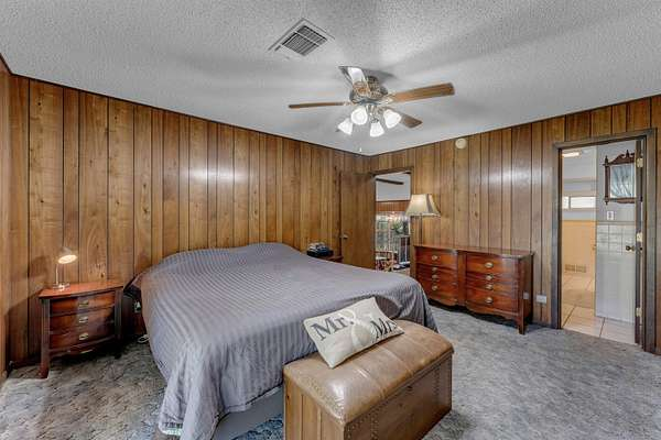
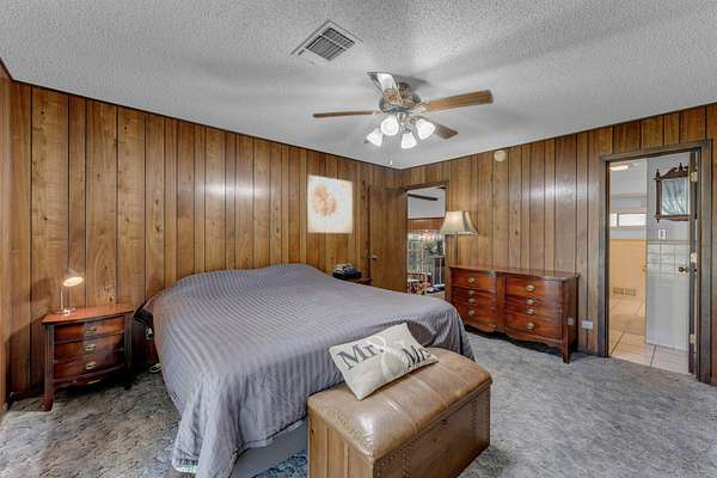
+ wall art [306,173,354,234]
